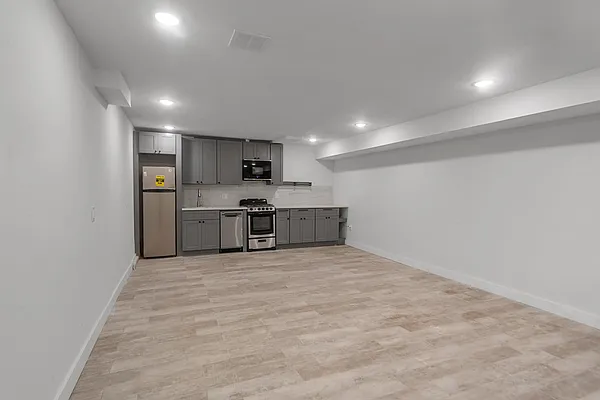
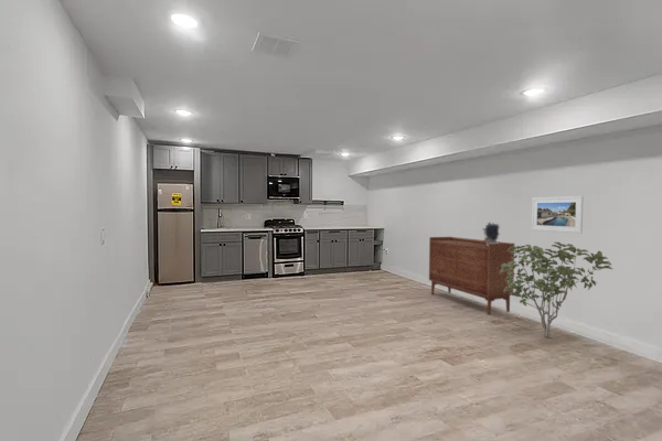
+ sculpture bust [481,222,501,246]
+ sideboard [428,236,515,315]
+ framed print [531,195,585,235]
+ shrub [500,241,613,338]
